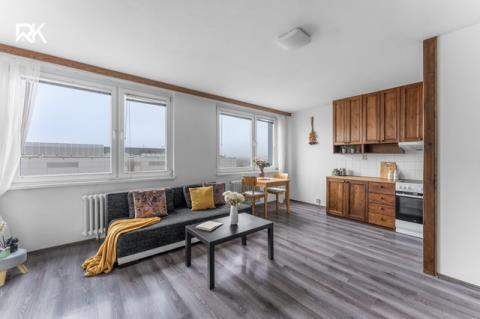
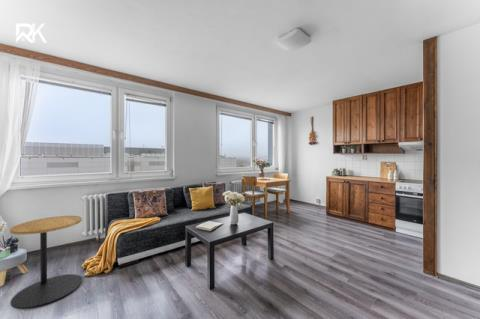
+ side table [9,215,83,310]
